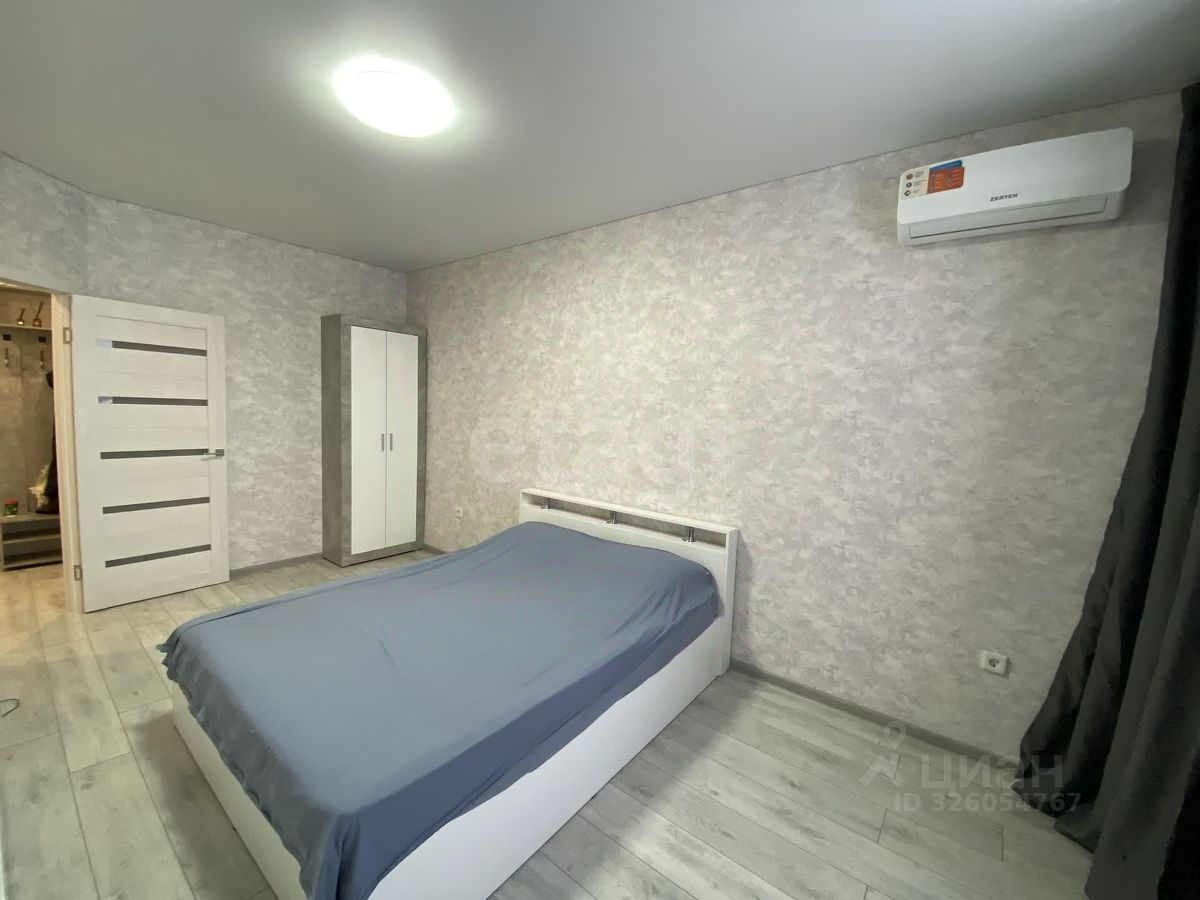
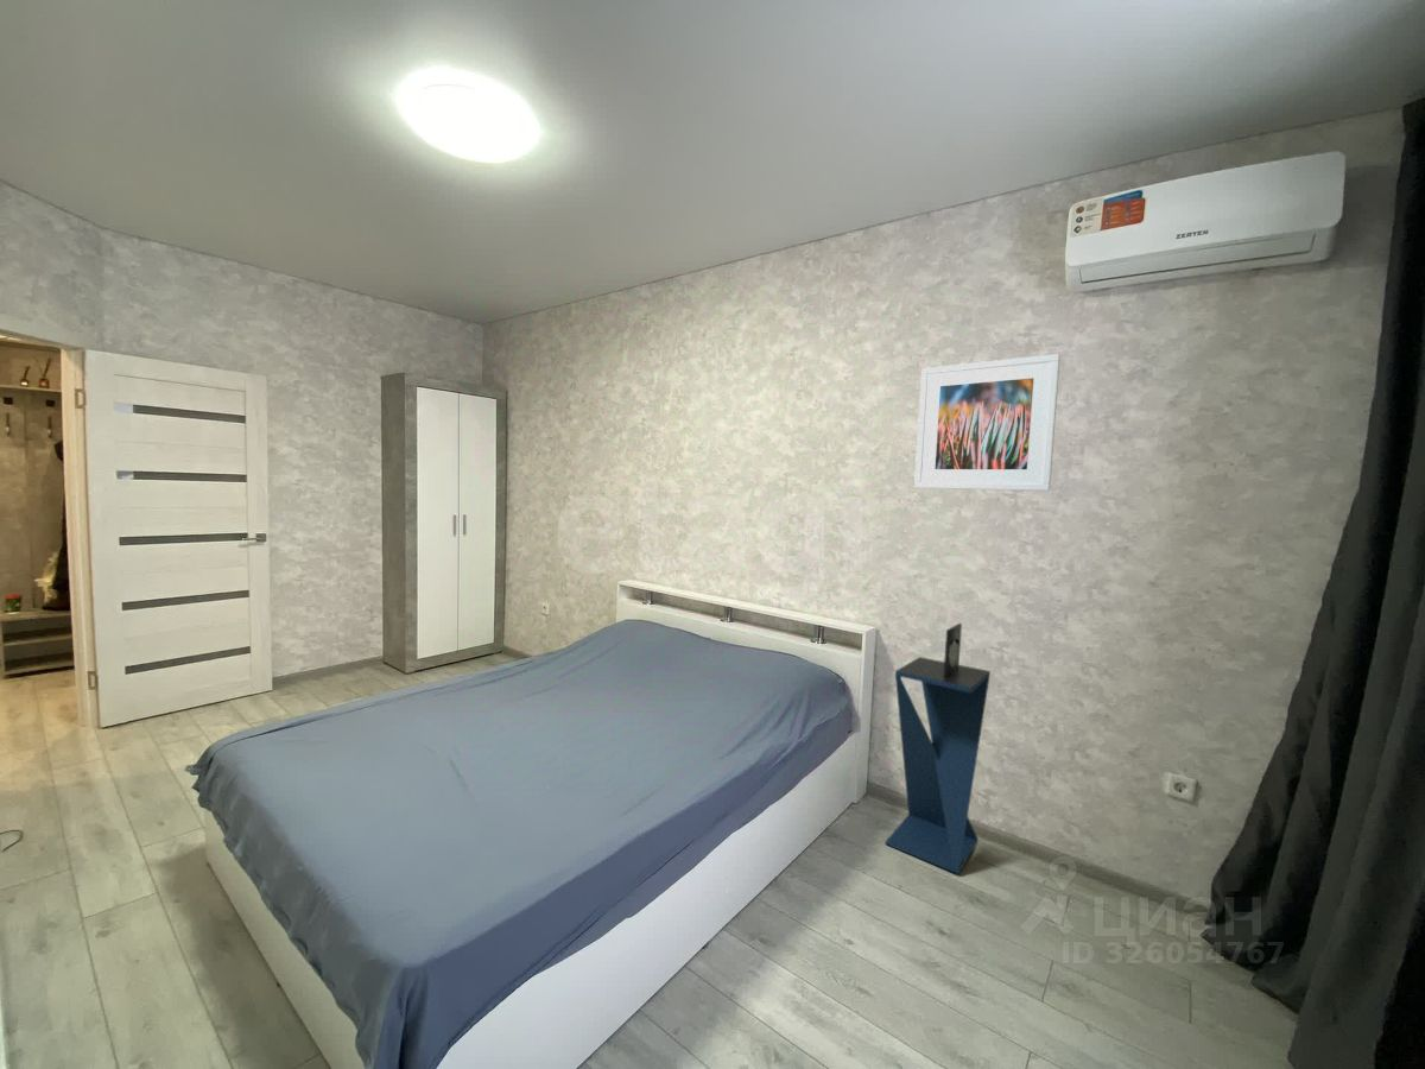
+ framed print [913,353,1062,492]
+ pedestal table [884,622,992,875]
